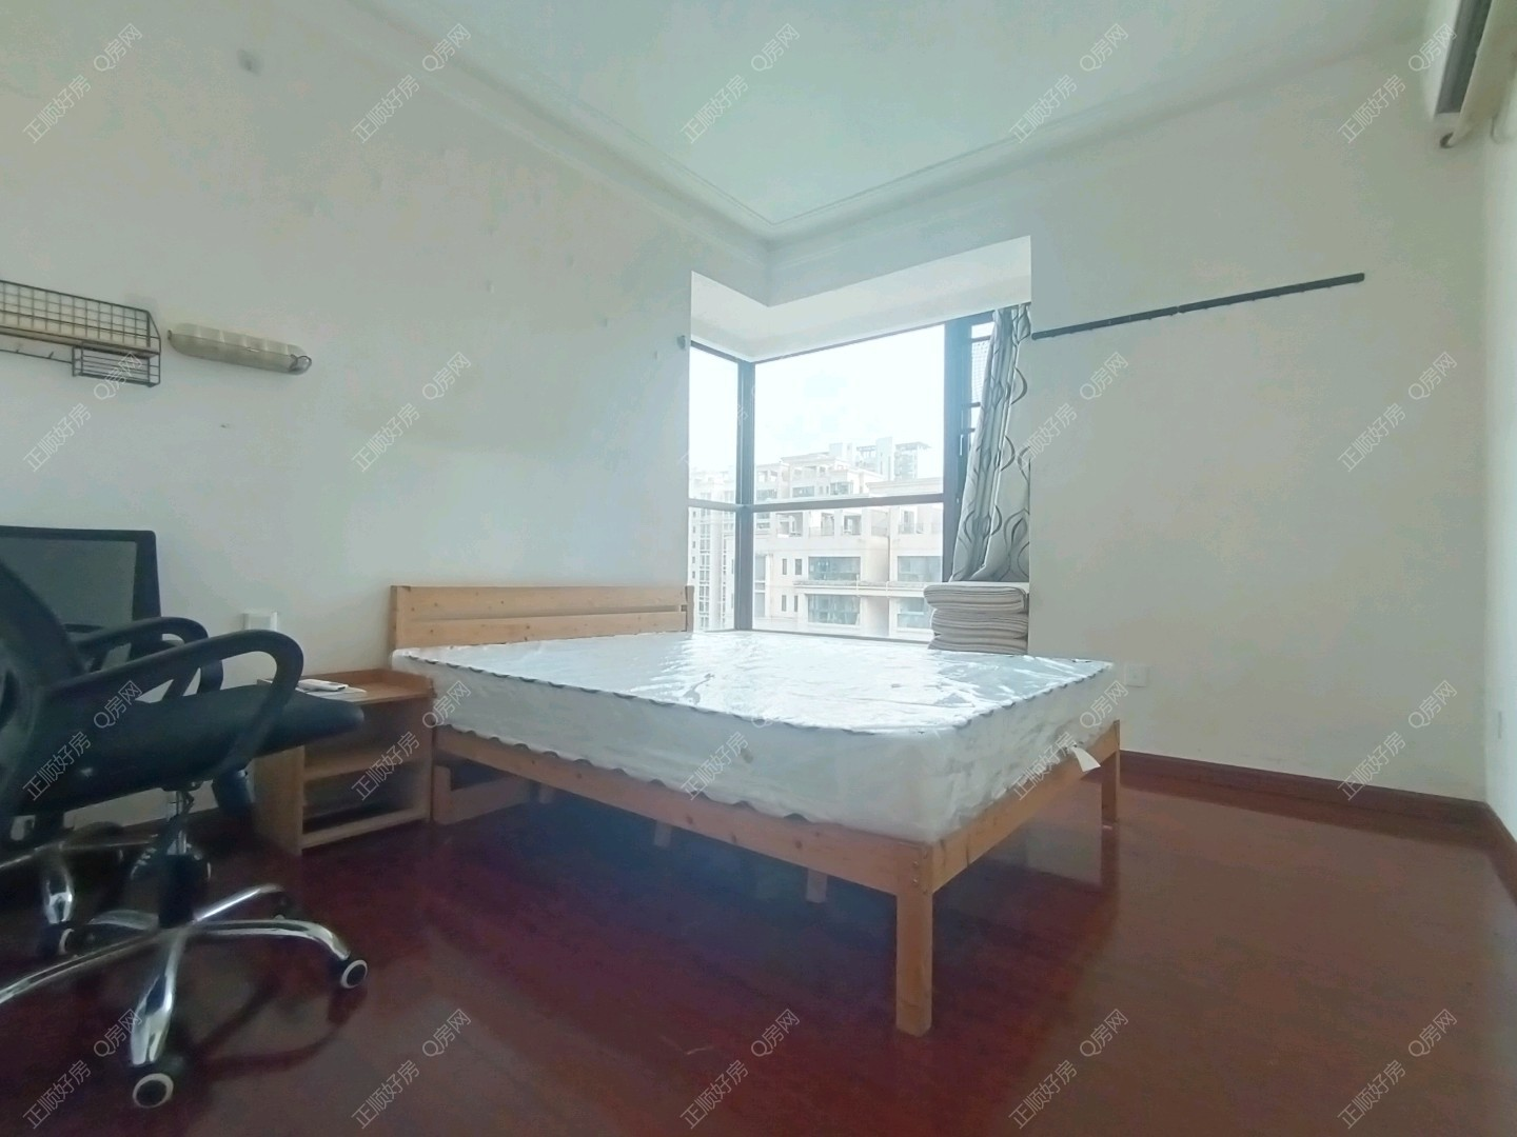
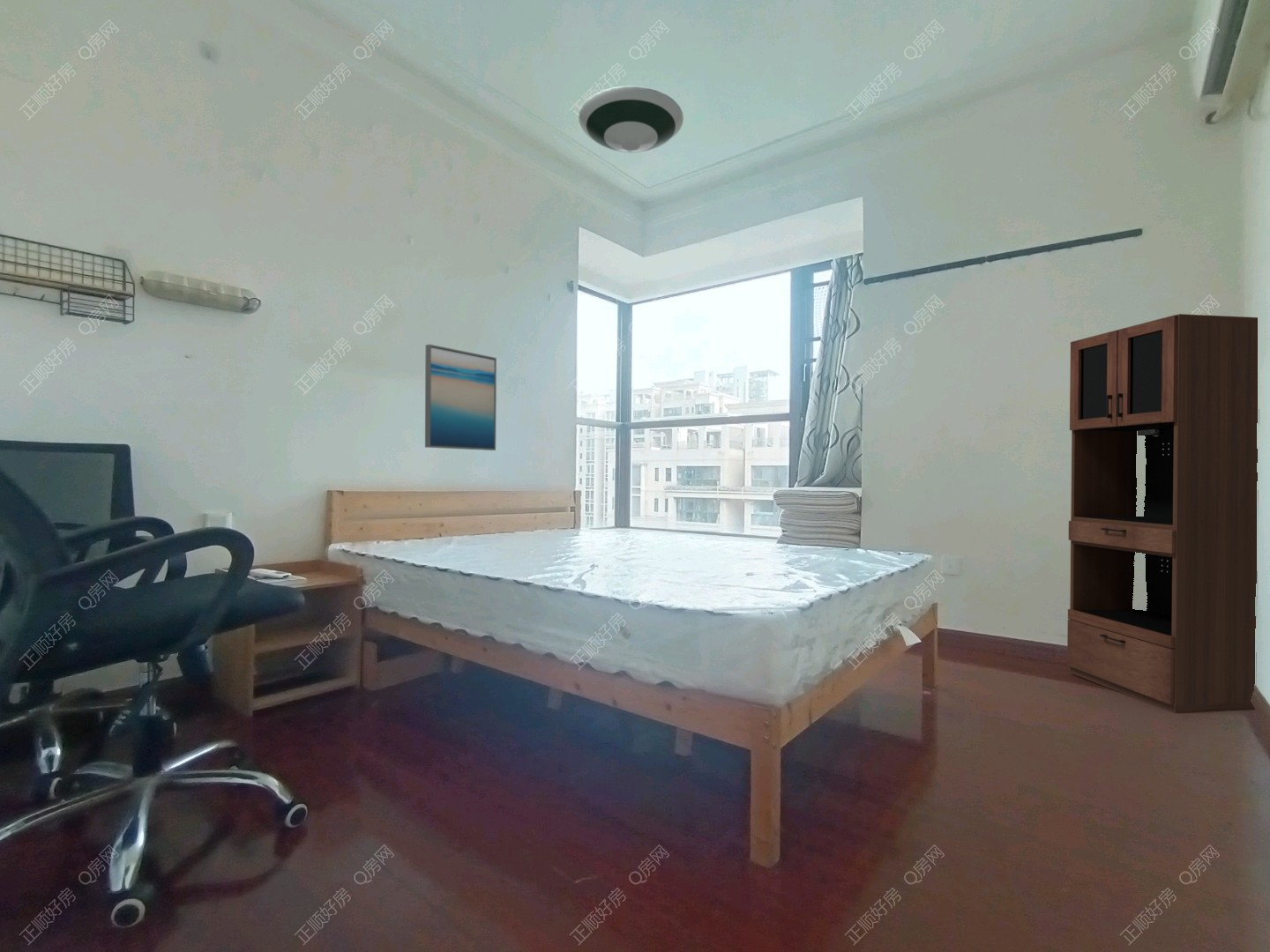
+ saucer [578,86,684,153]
+ wall art [424,344,497,451]
+ cabinet [1066,313,1259,714]
